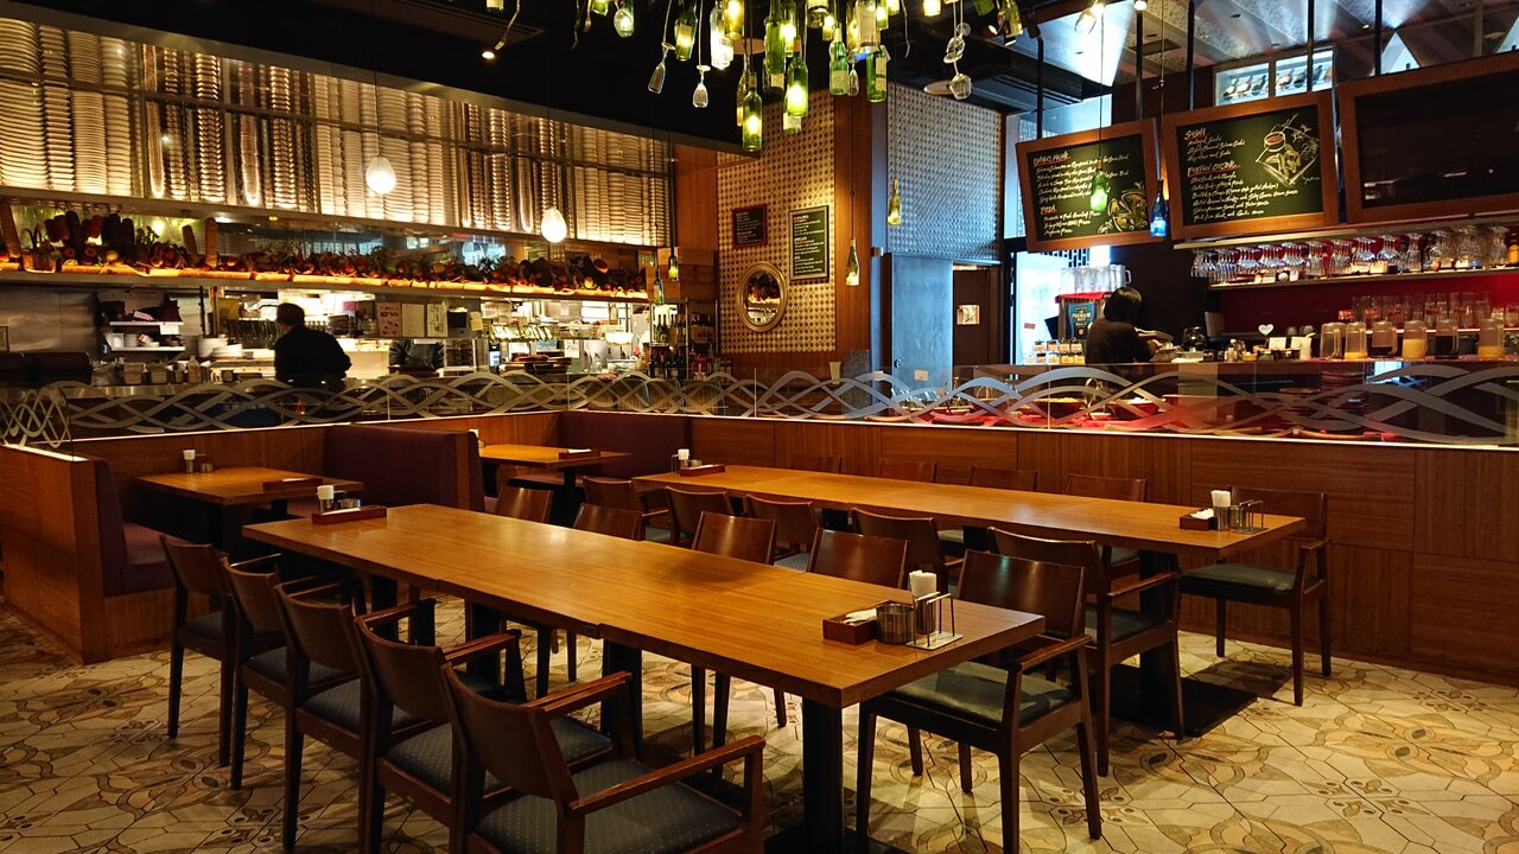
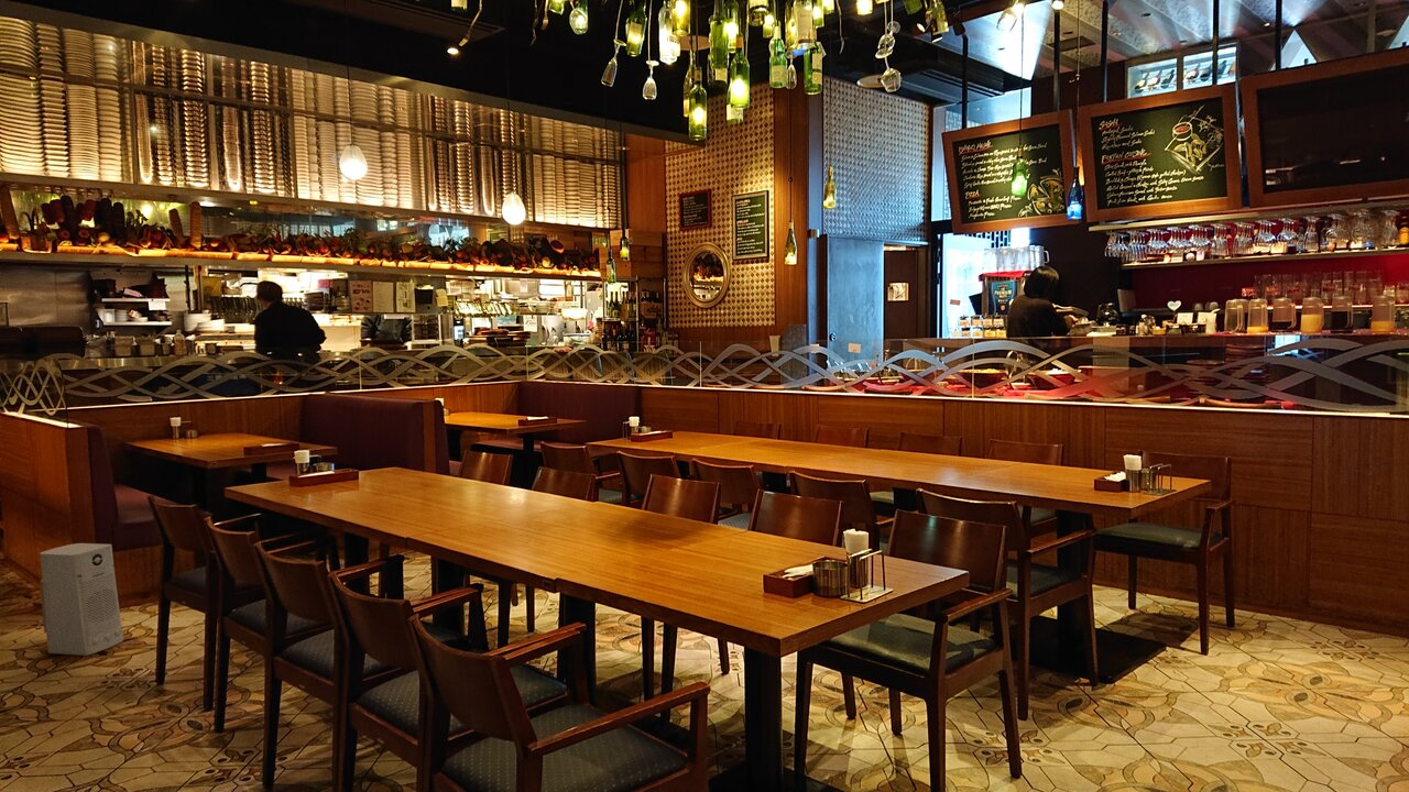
+ air purifier [40,542,124,657]
